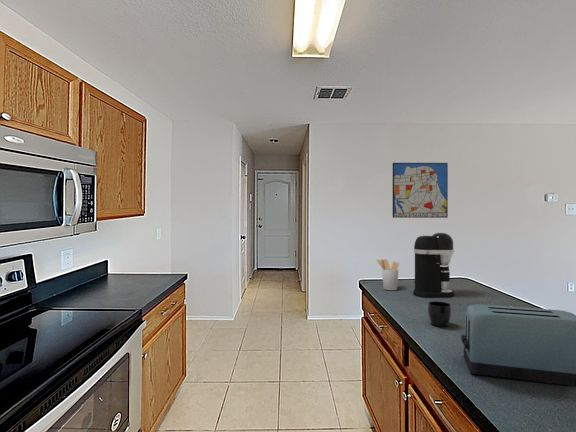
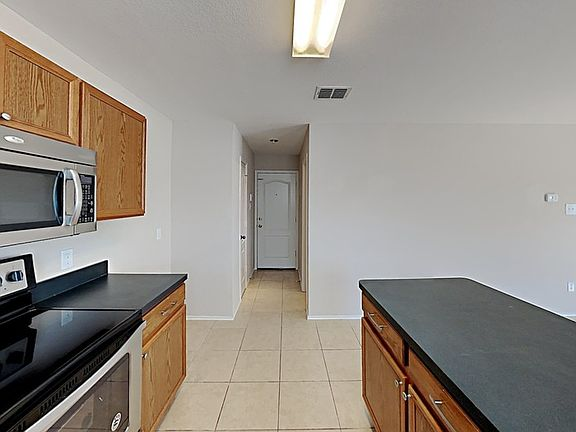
- mug [427,300,452,327]
- utensil holder [376,258,400,291]
- coffee maker [412,232,455,298]
- wall art [392,162,449,219]
- toaster [460,304,576,387]
